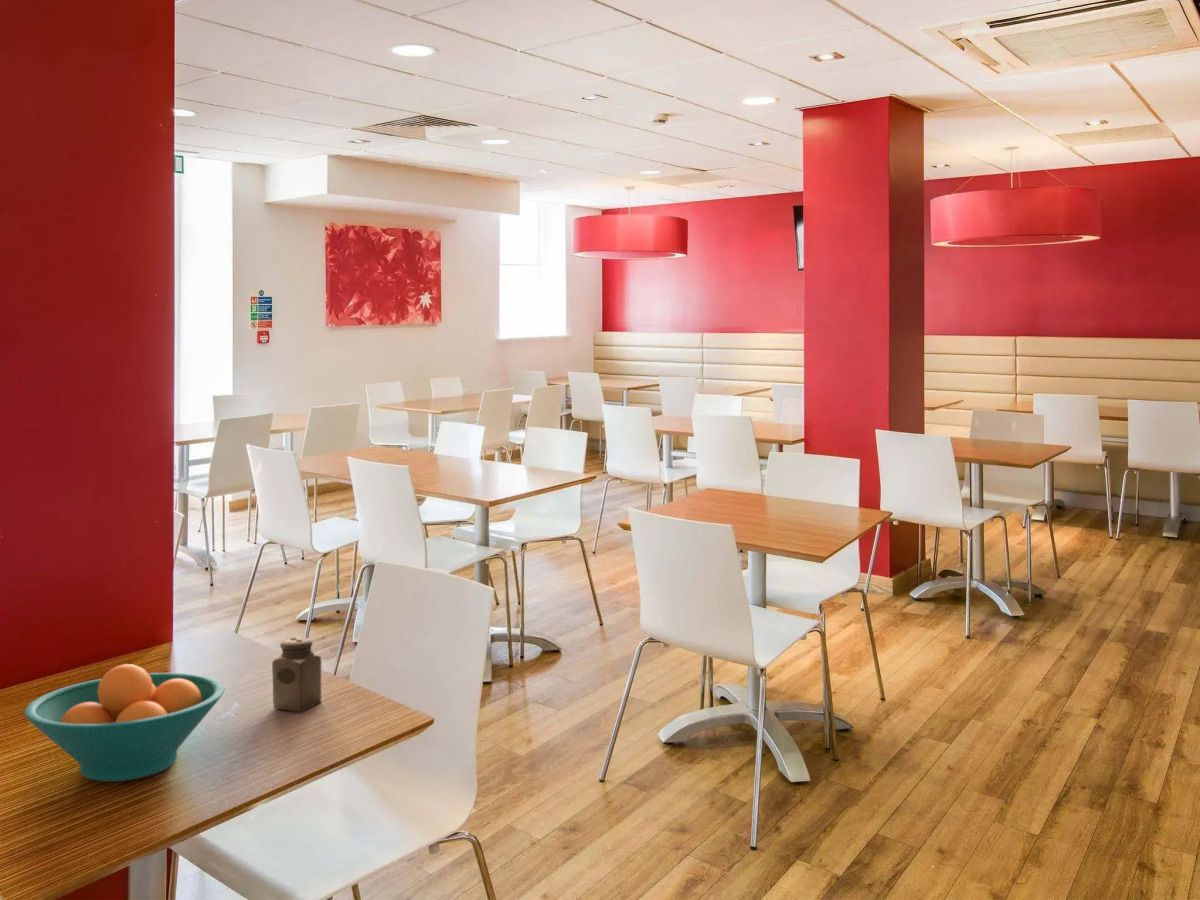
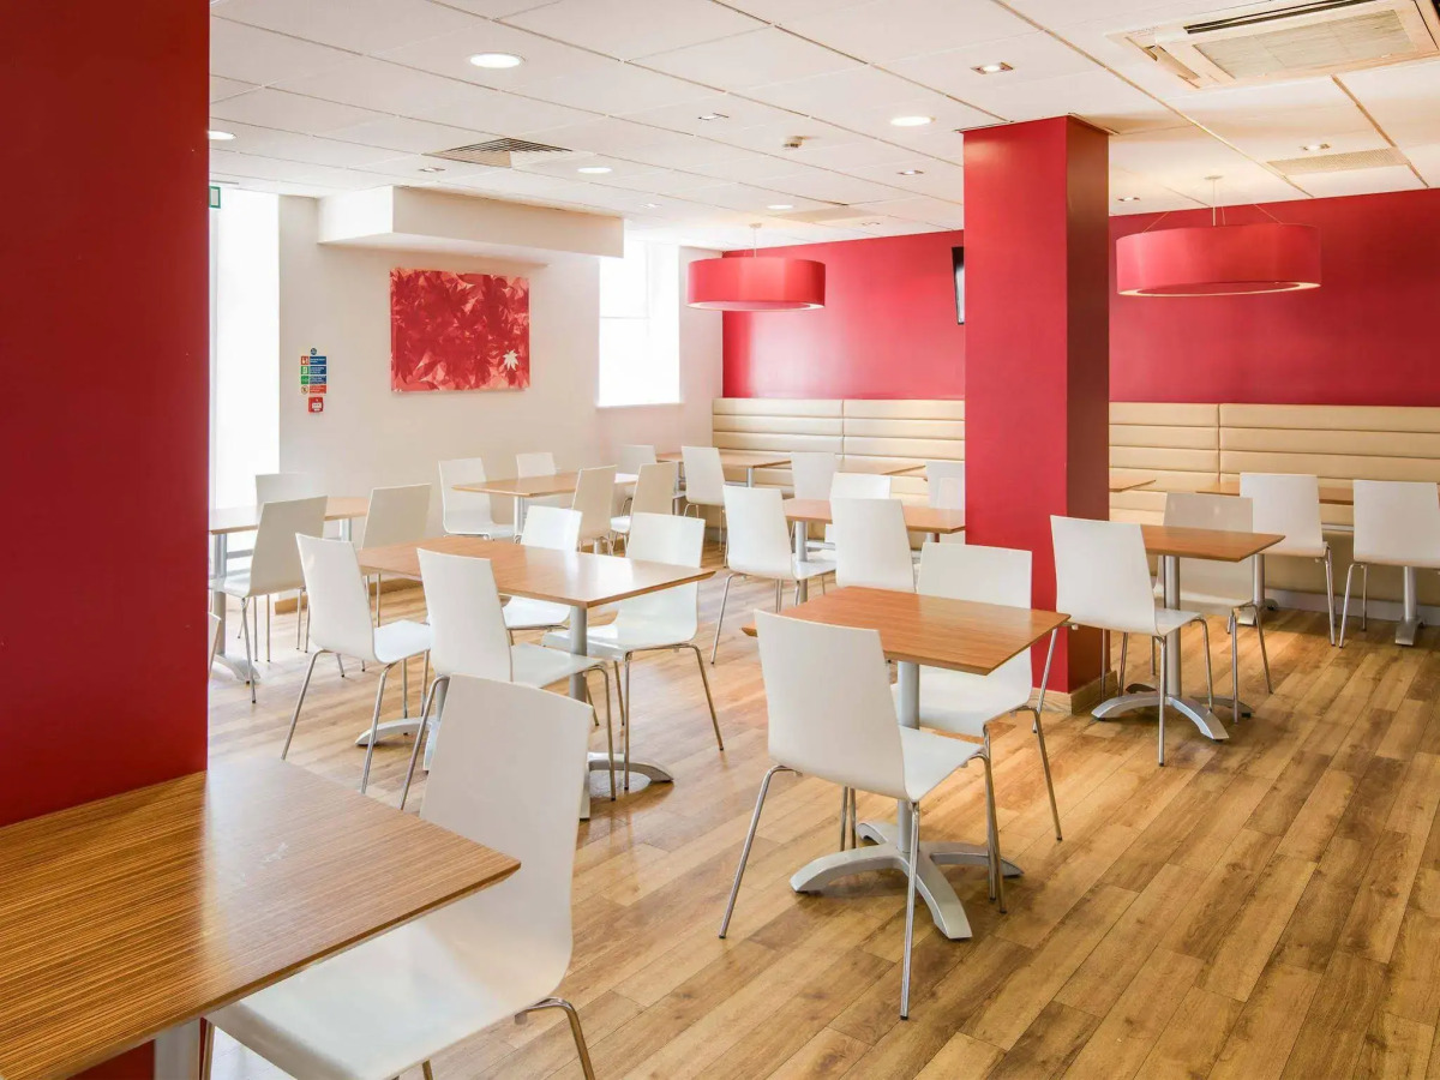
- fruit bowl [23,663,225,783]
- salt shaker [271,637,322,712]
